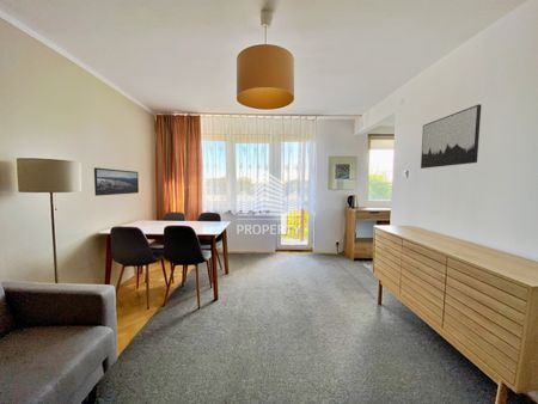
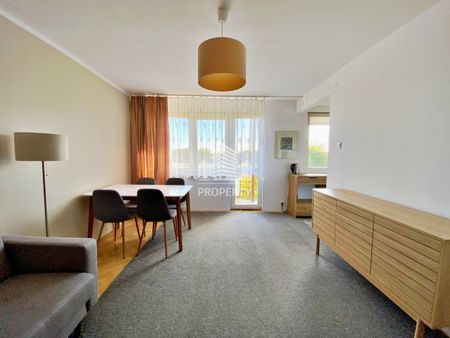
- wall art [420,103,483,170]
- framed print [93,166,140,197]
